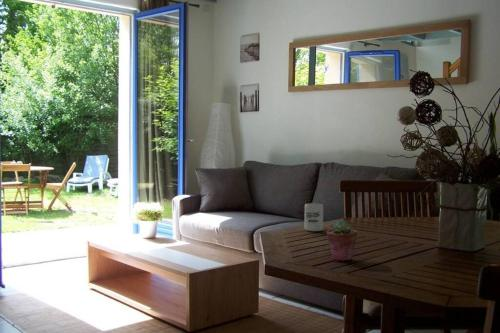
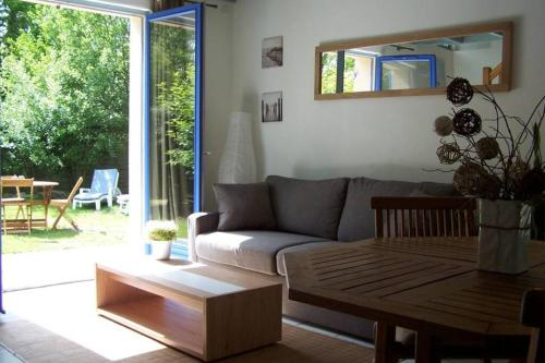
- potted succulent [326,219,358,262]
- cup [303,202,324,232]
